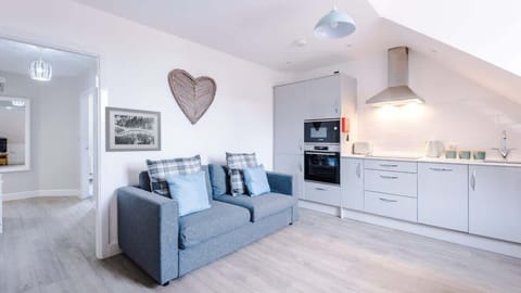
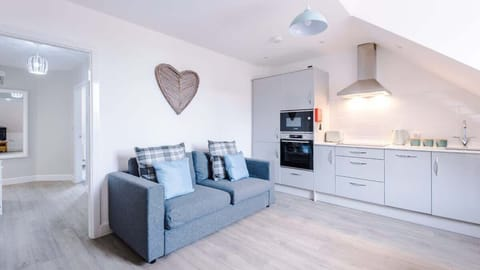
- wall art [104,105,162,153]
